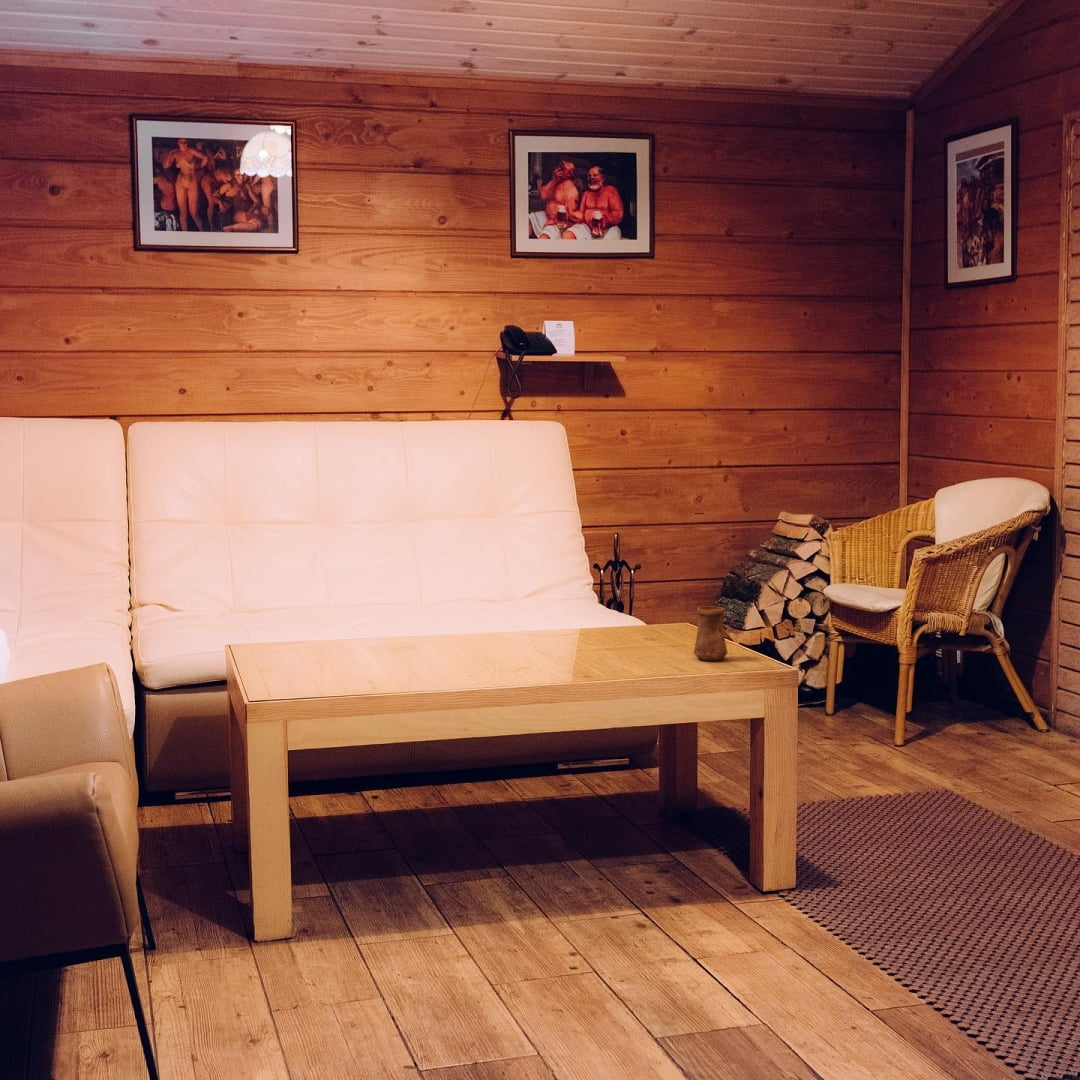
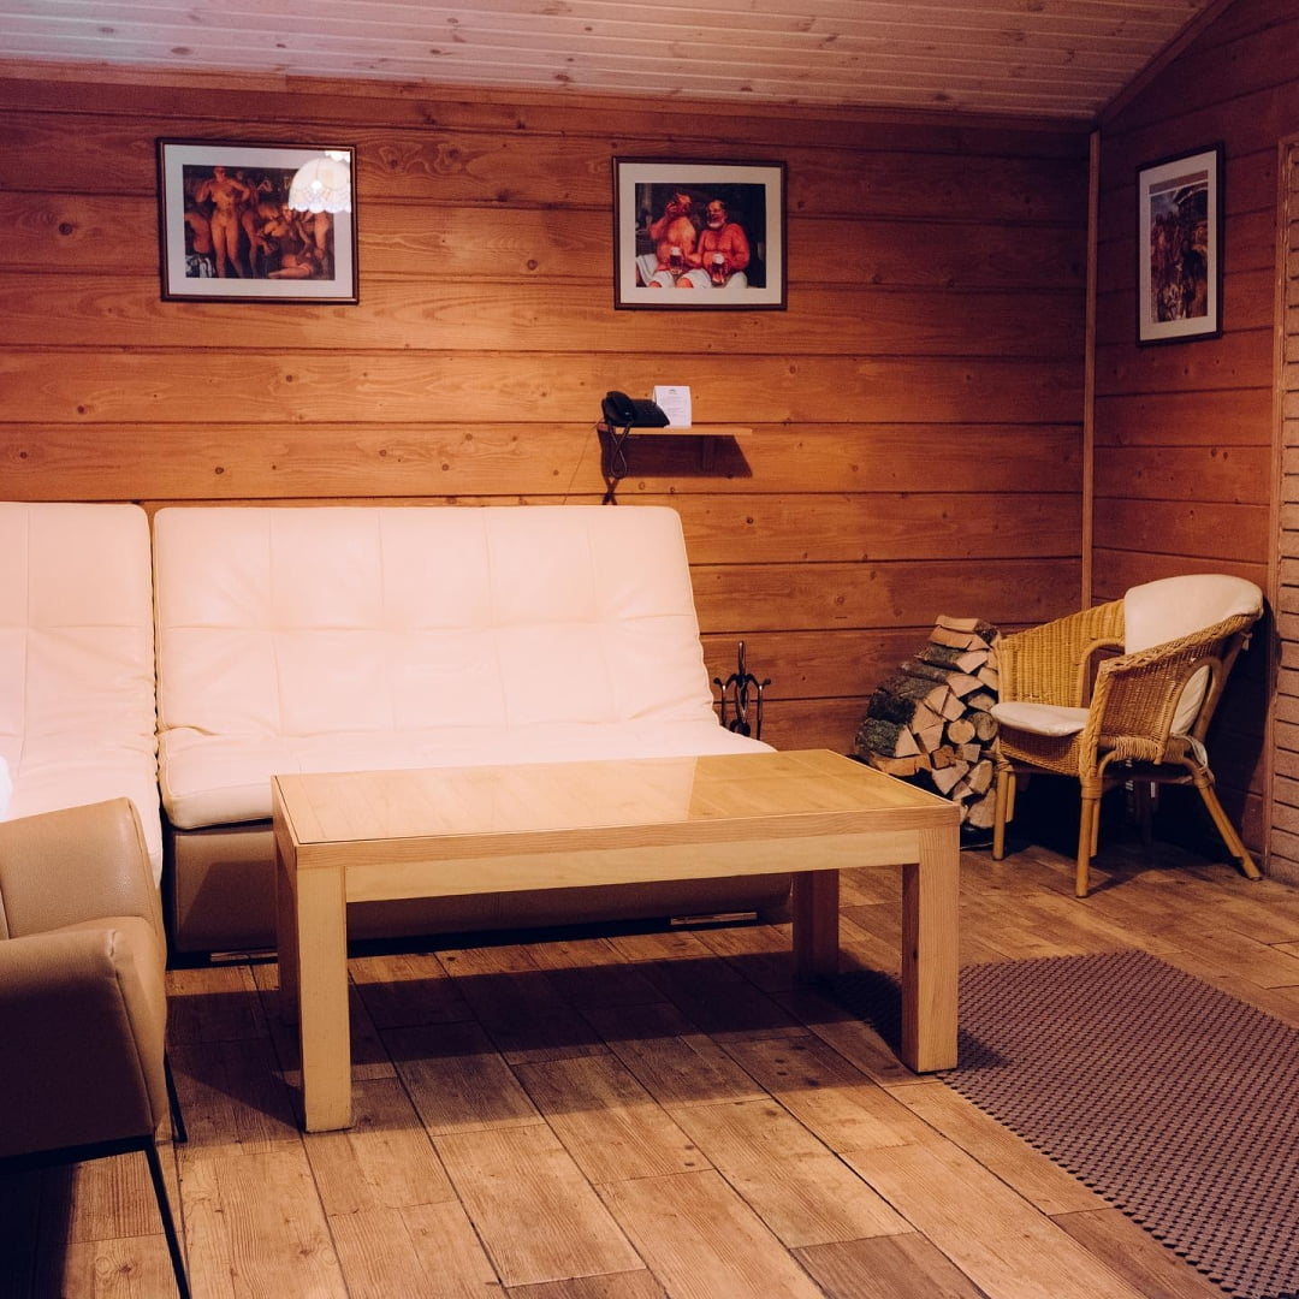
- cup [693,605,729,661]
